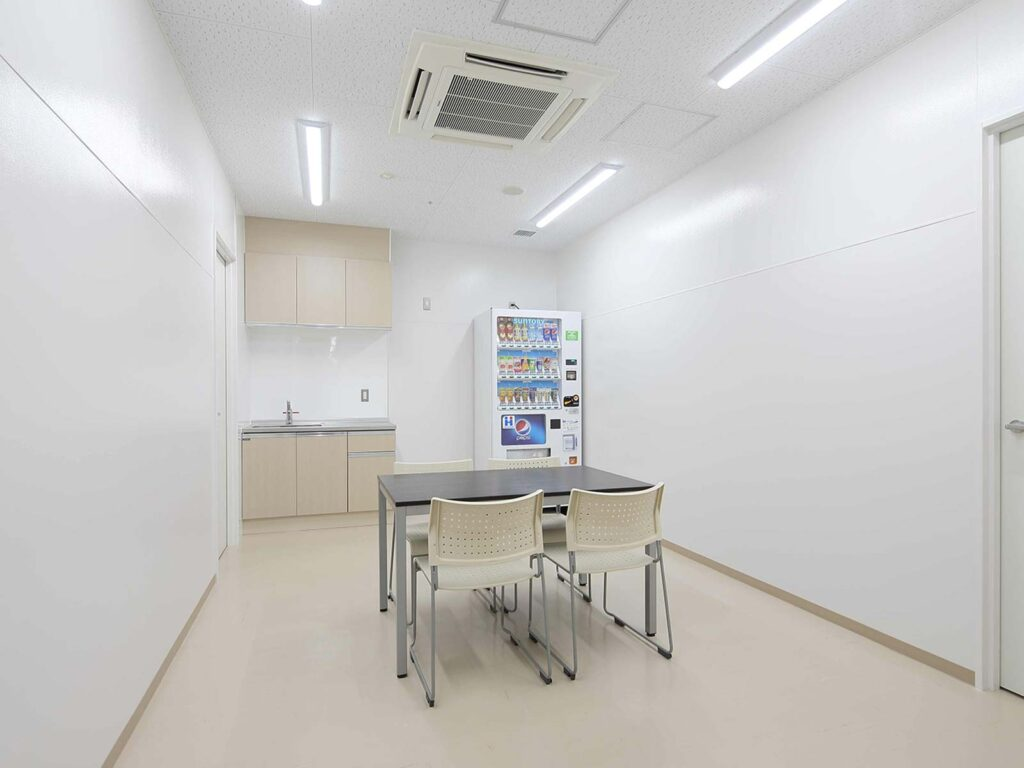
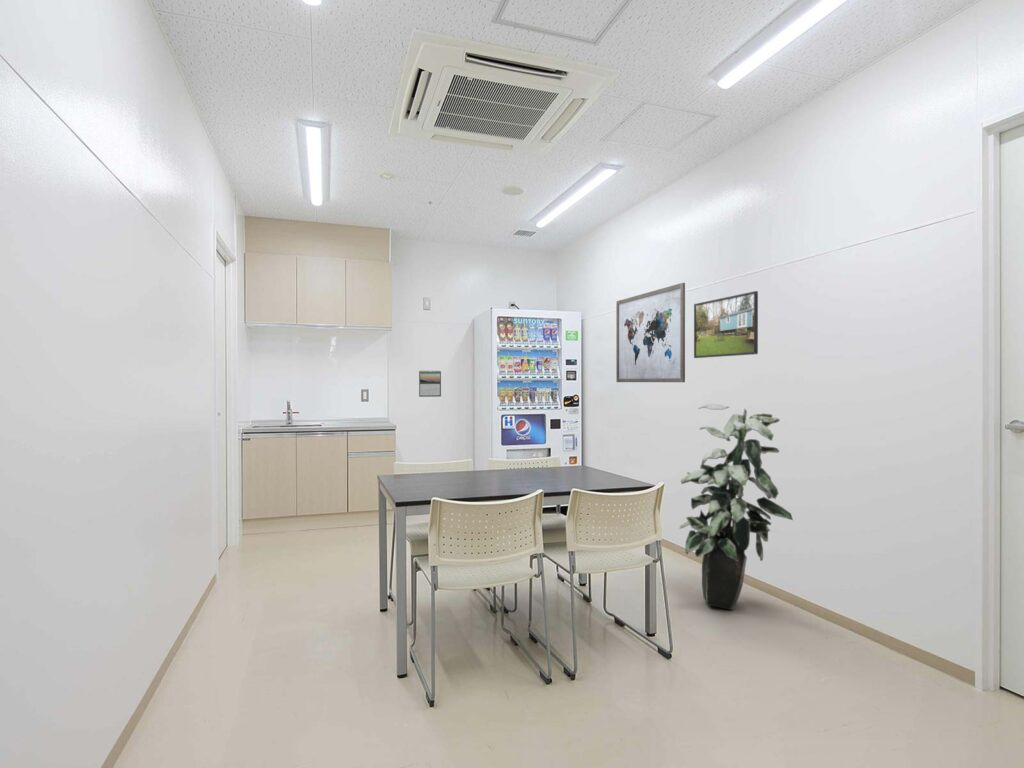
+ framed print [693,290,759,359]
+ indoor plant [678,403,794,611]
+ wall art [615,282,686,383]
+ calendar [418,369,442,398]
